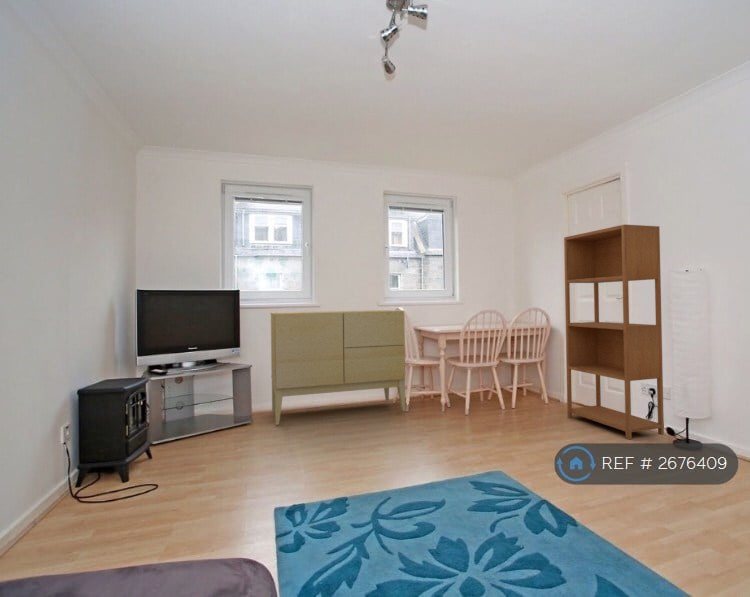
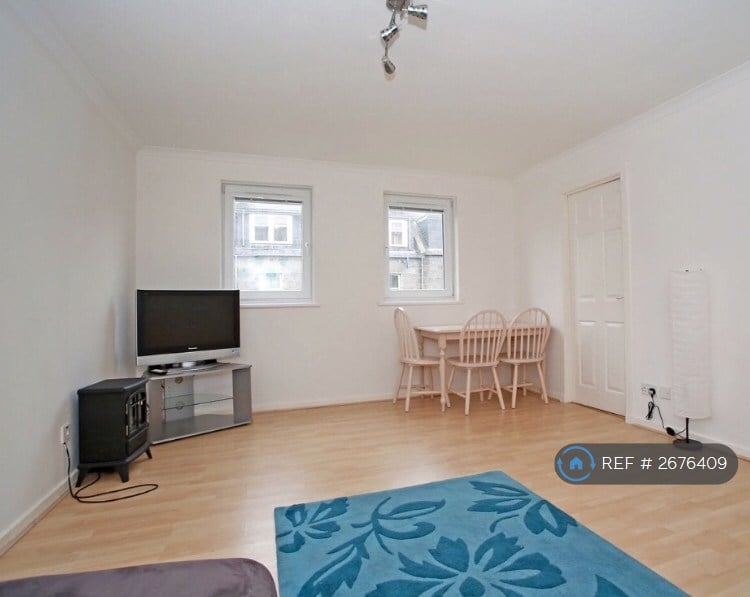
- bookcase [563,223,665,440]
- sideboard [270,309,406,426]
